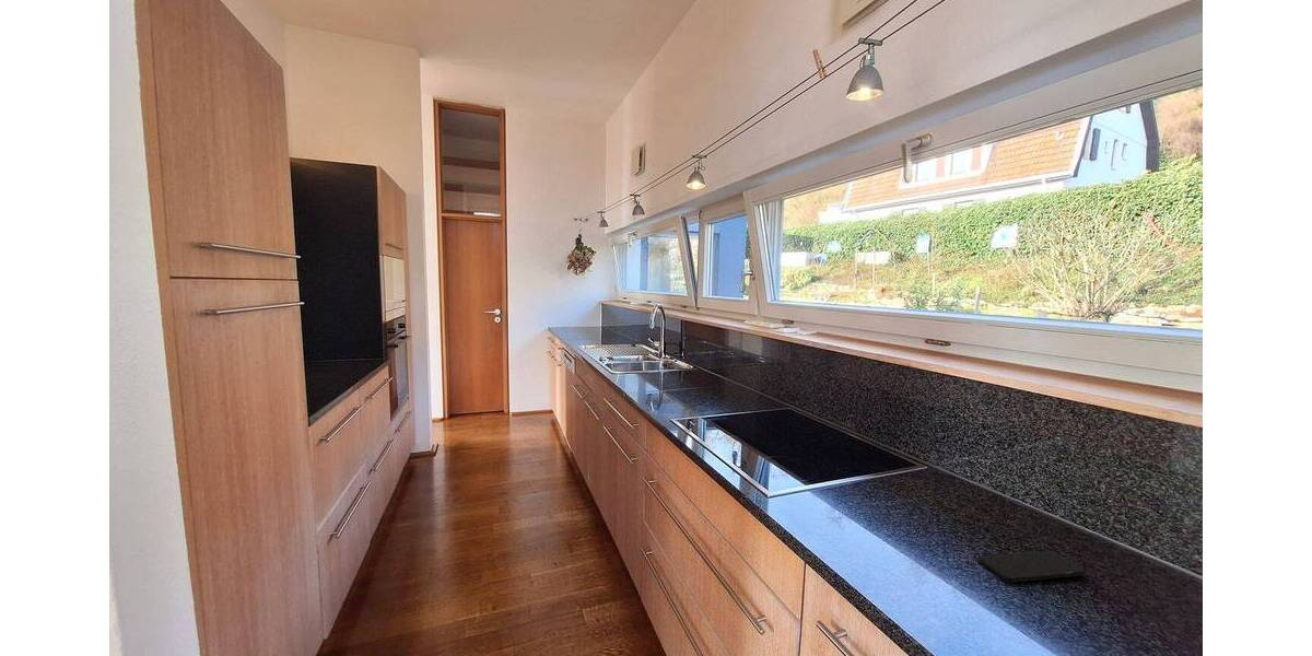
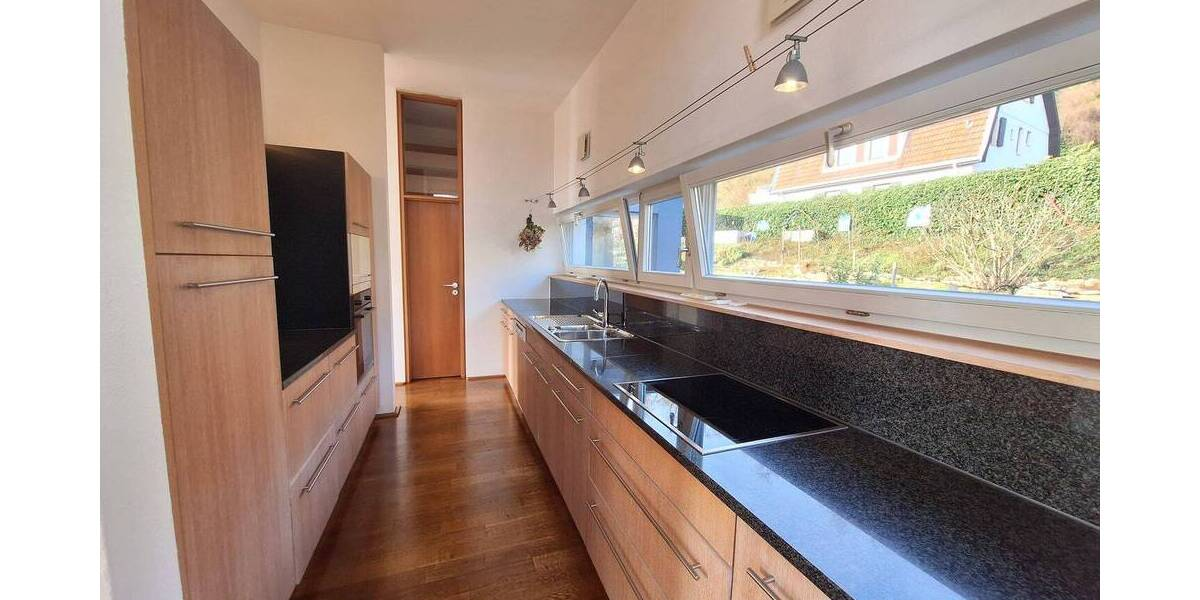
- smartphone [977,549,1087,584]
